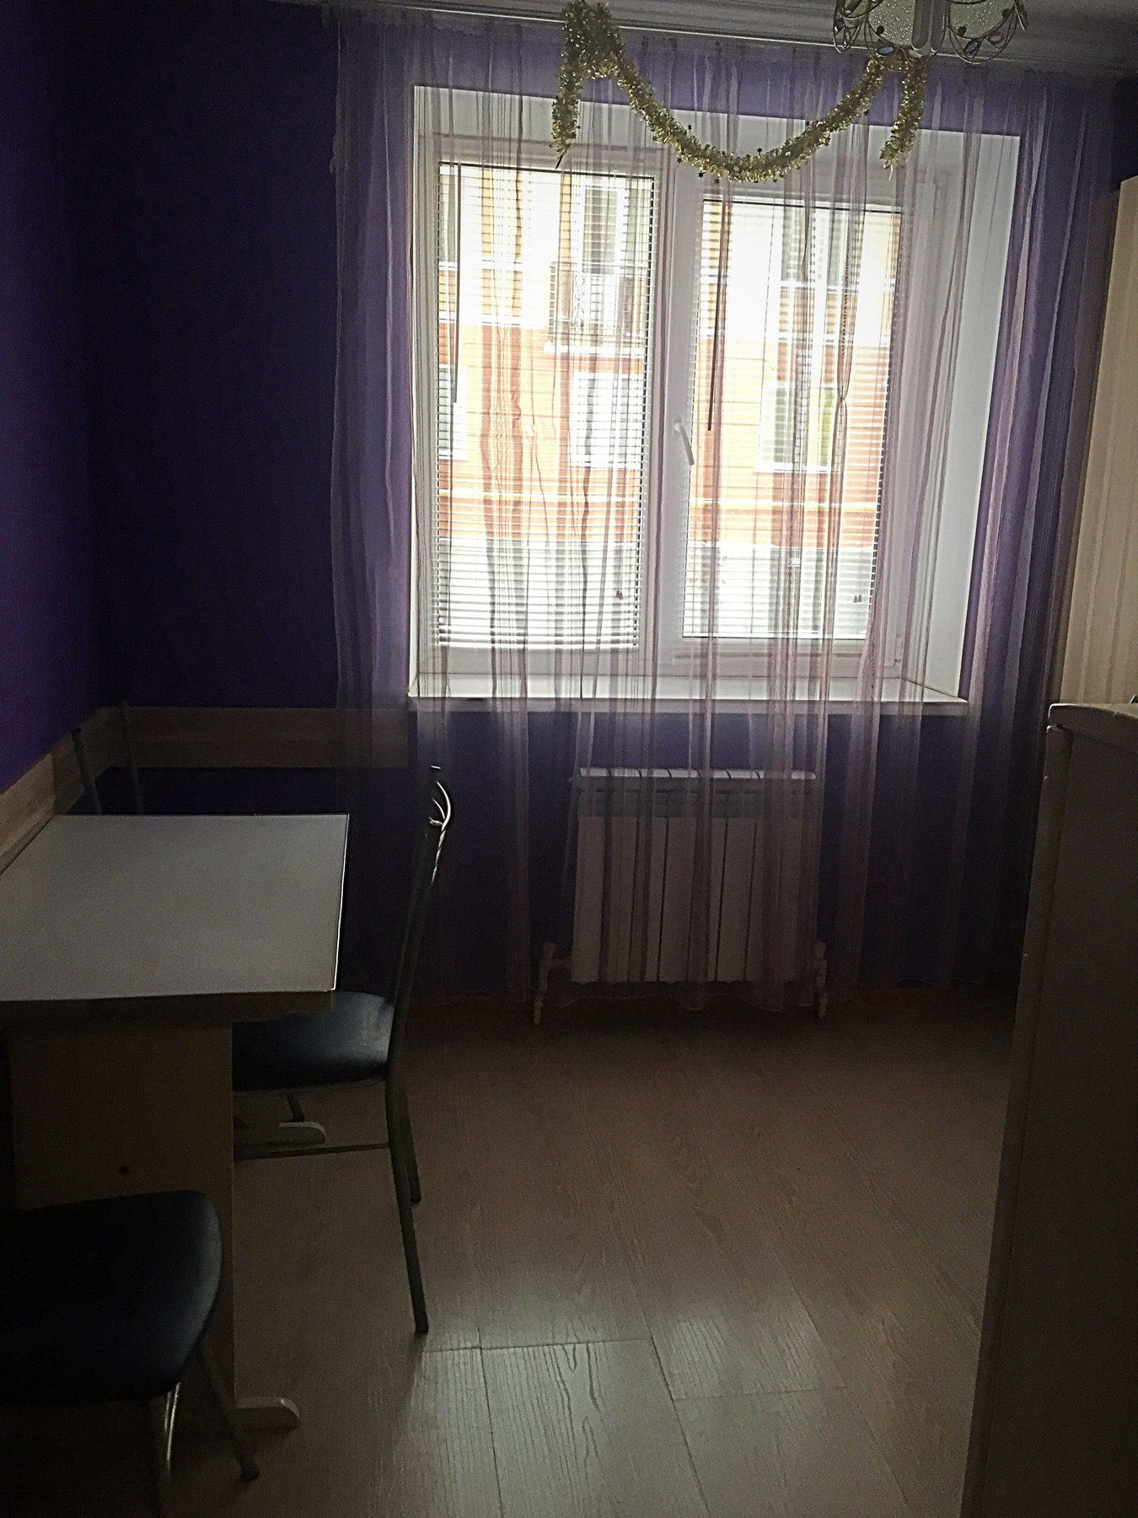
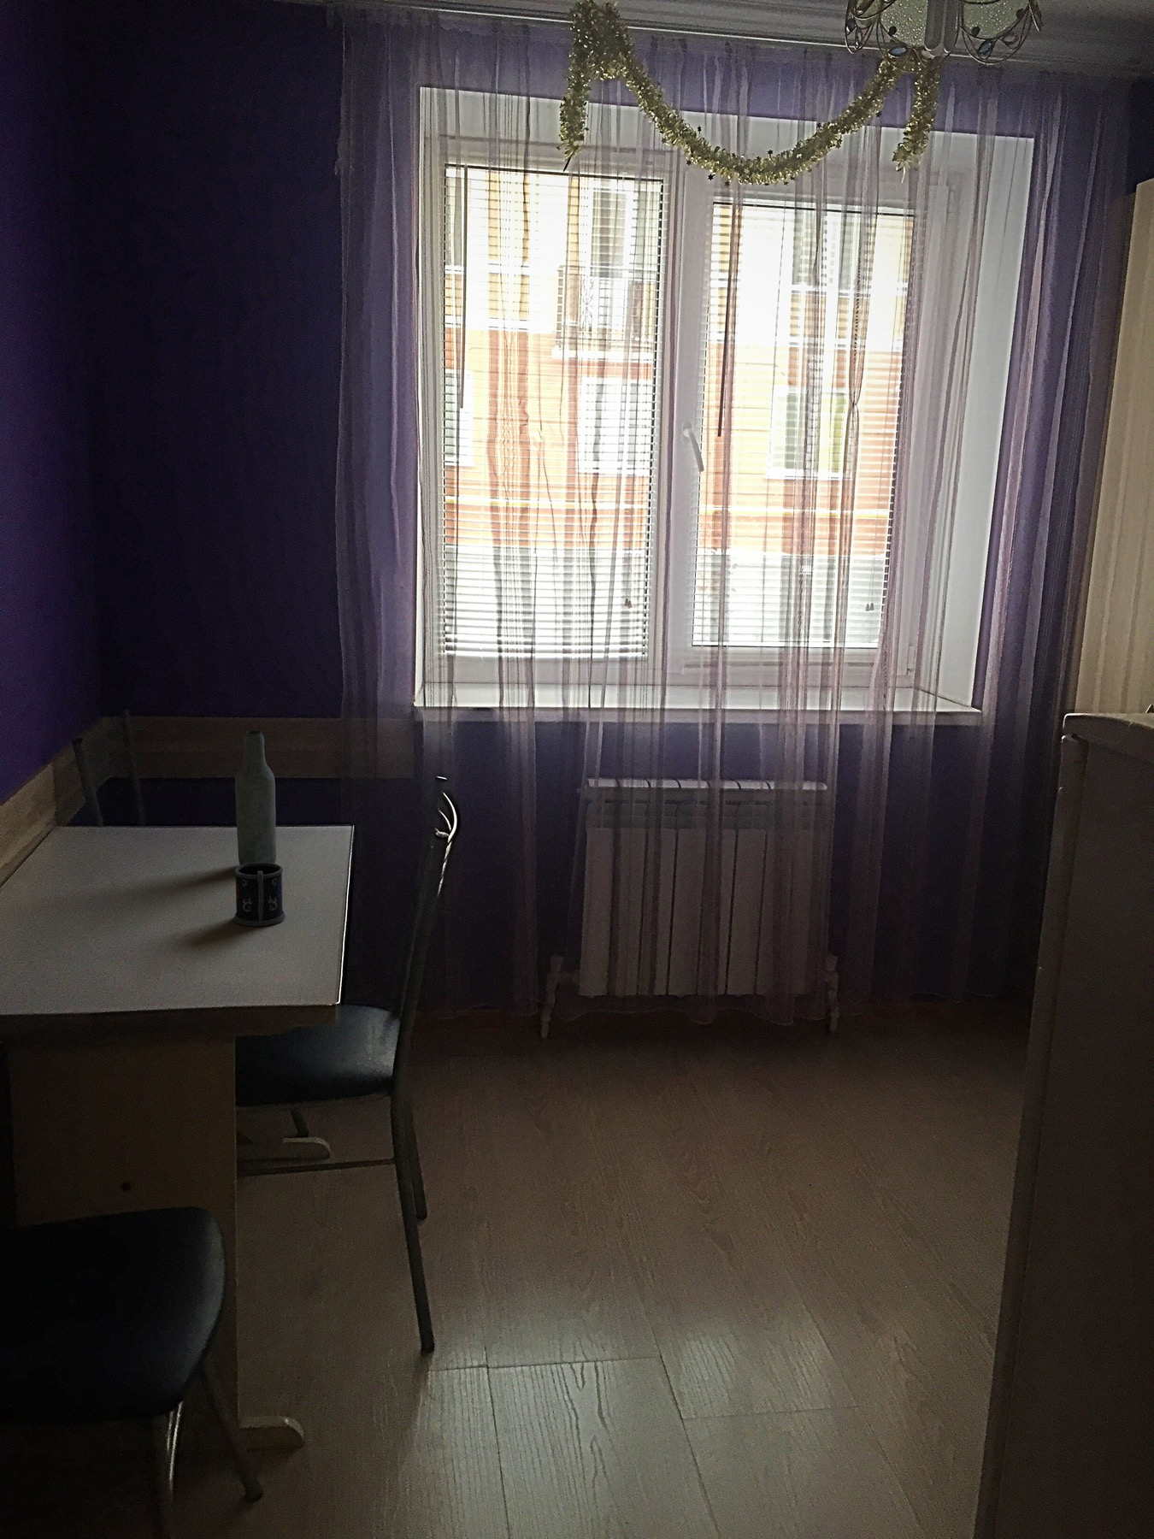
+ mug [234,863,286,927]
+ bottle [234,730,276,866]
